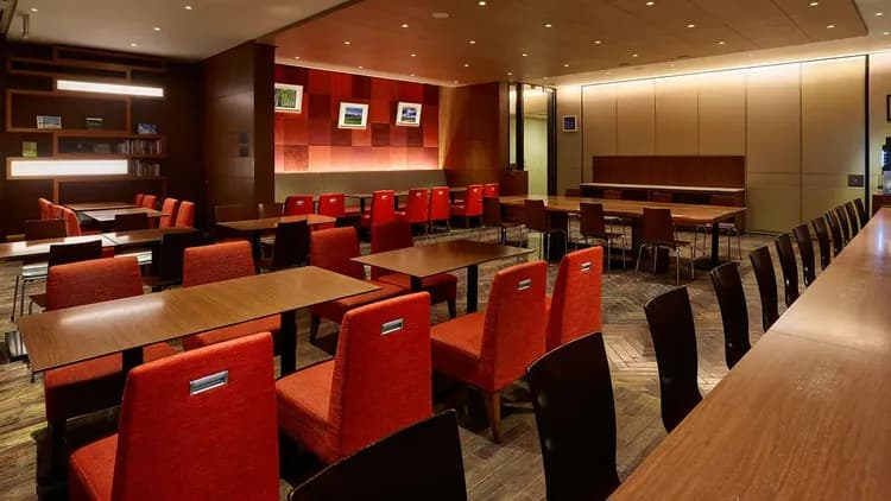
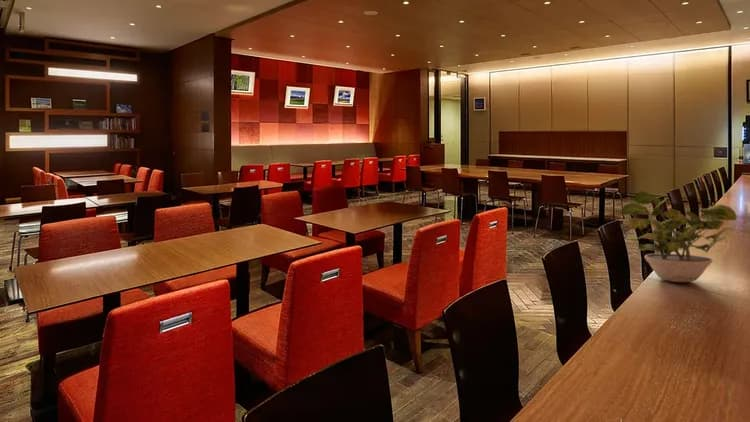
+ potted plant [620,190,738,283]
